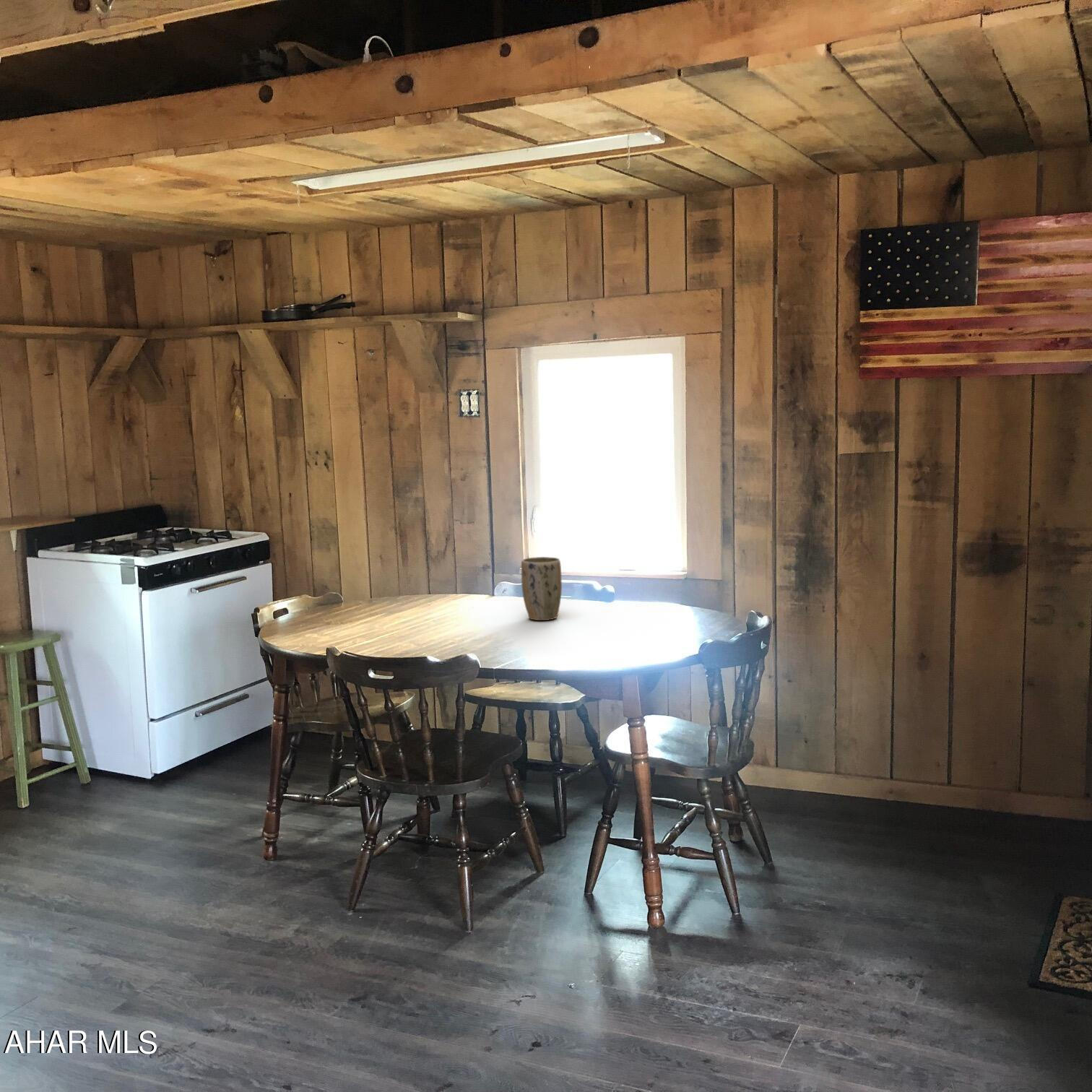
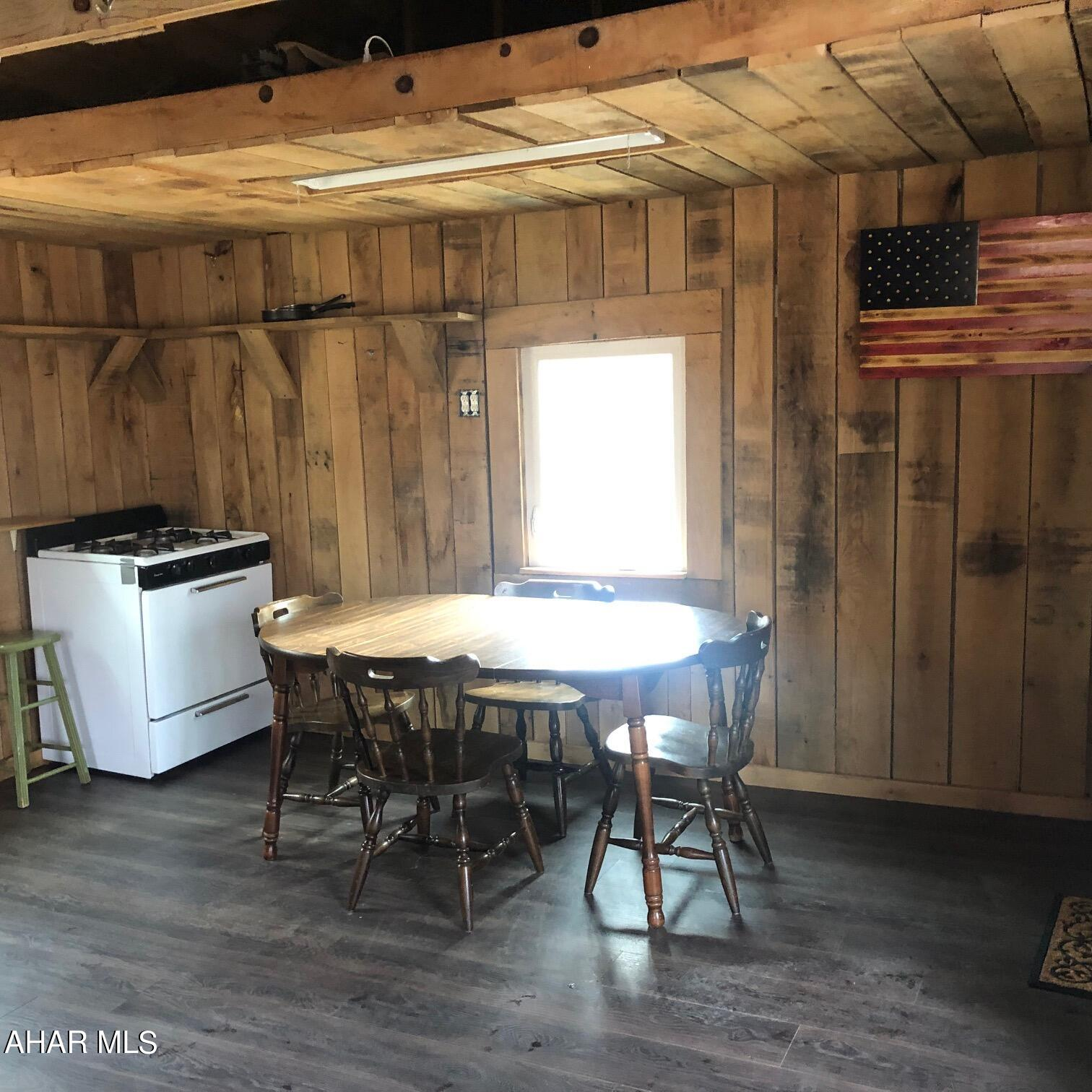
- plant pot [521,556,563,621]
